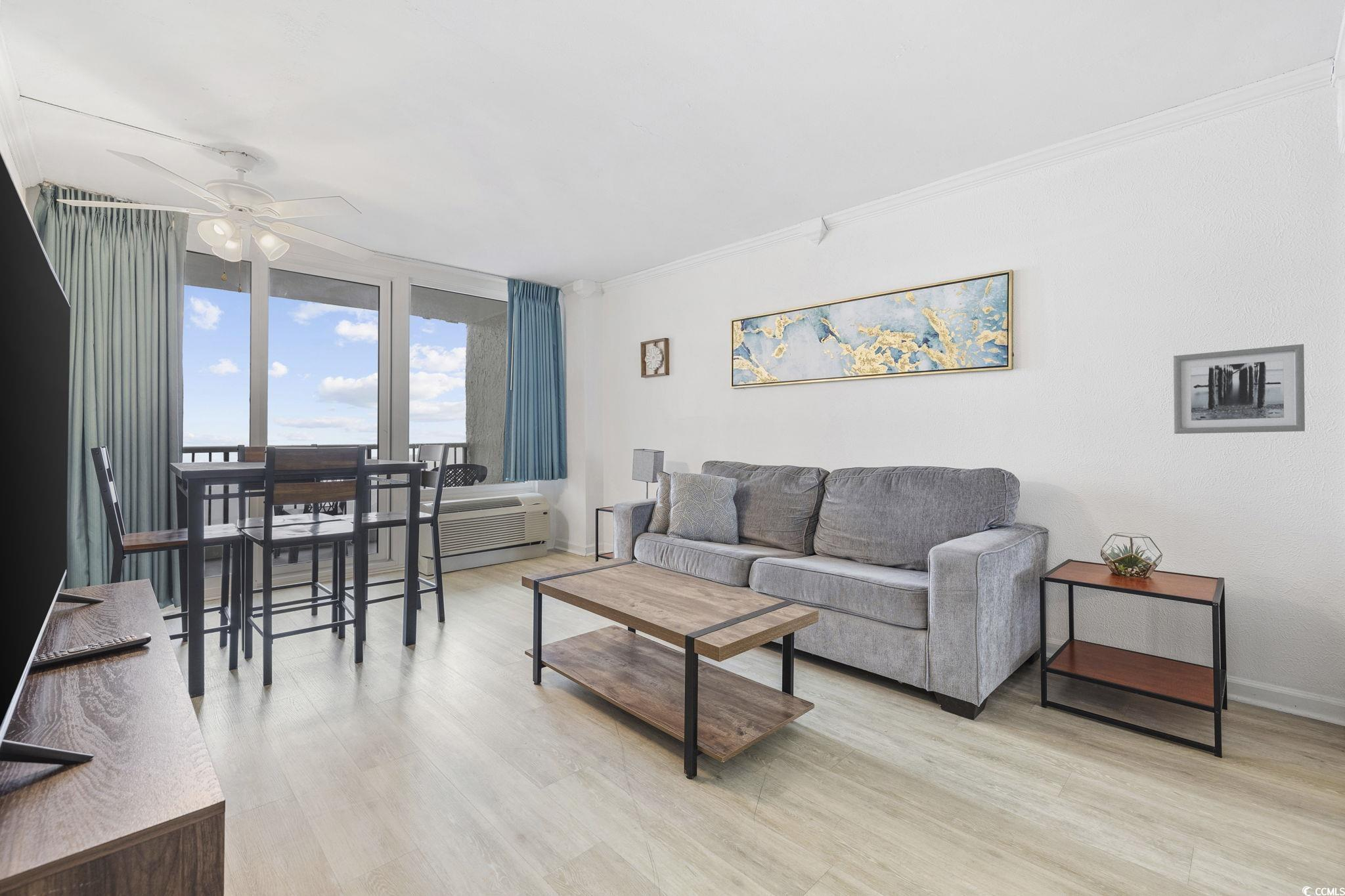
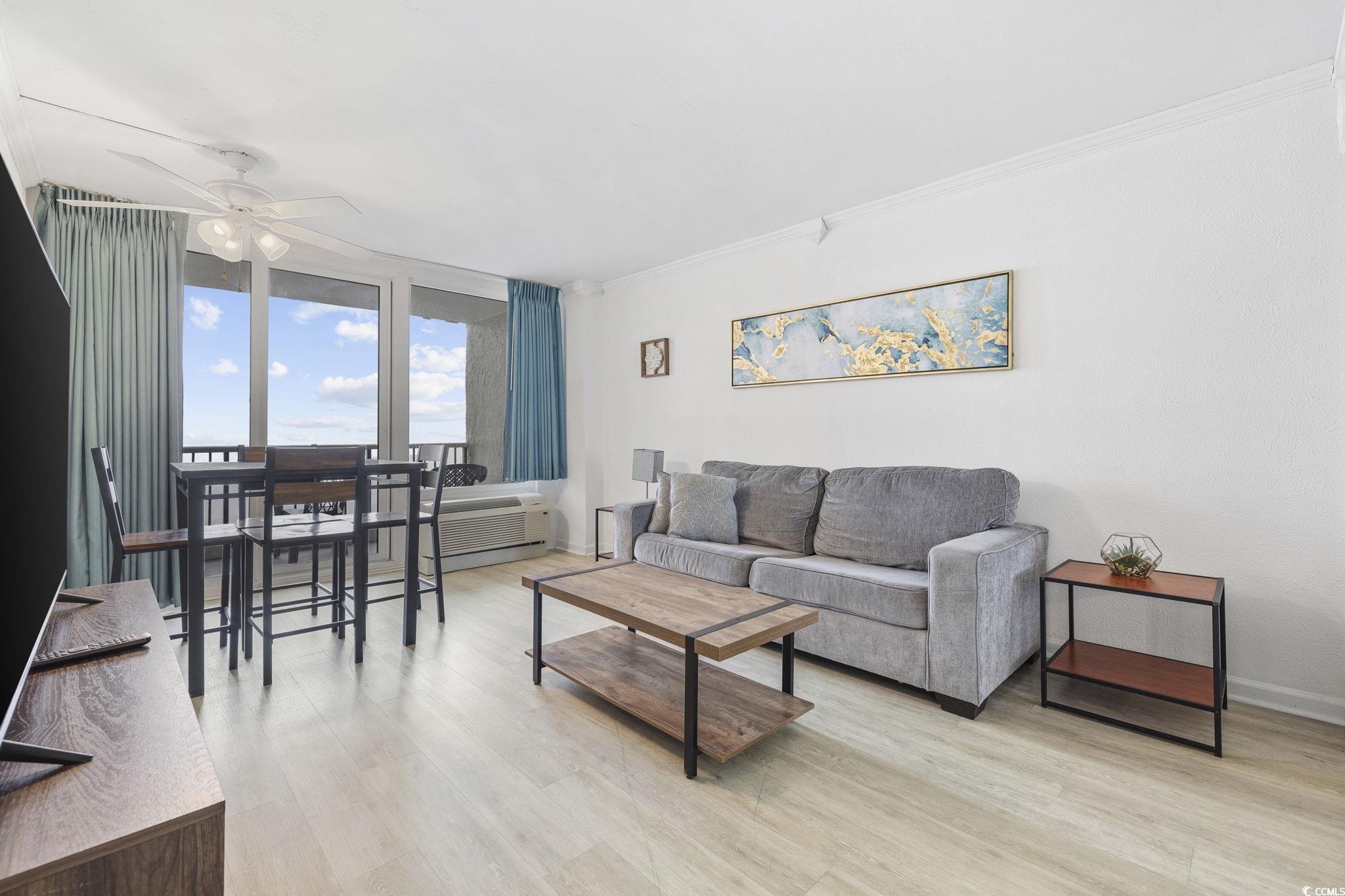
- wall art [1173,343,1306,435]
